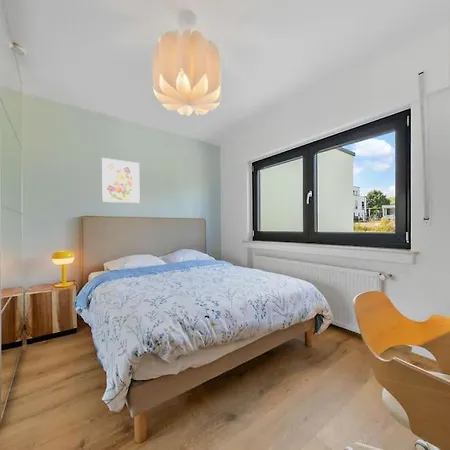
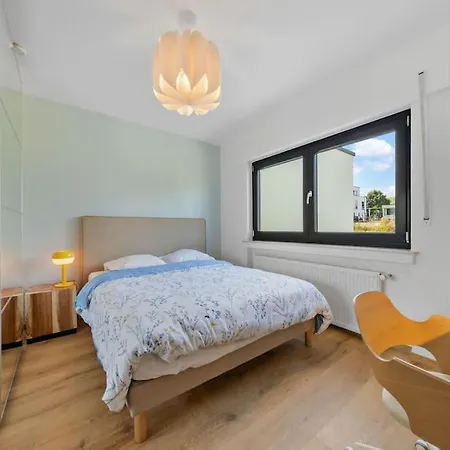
- wall art [101,157,141,205]
